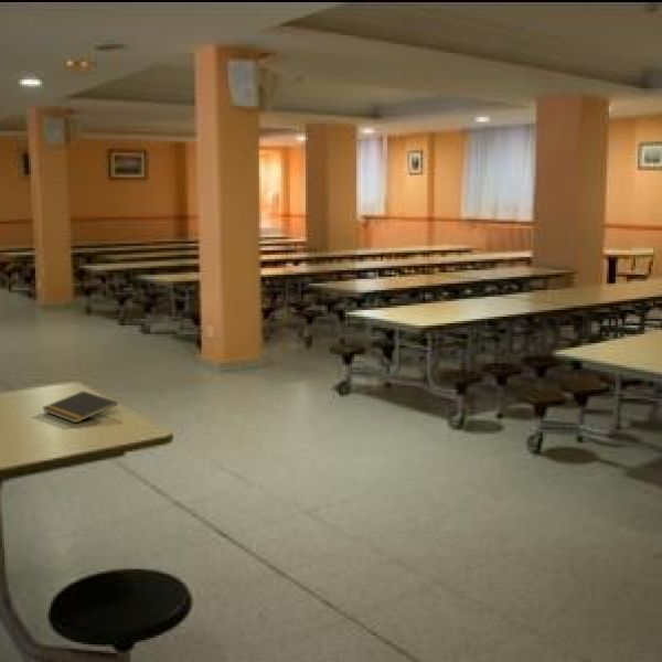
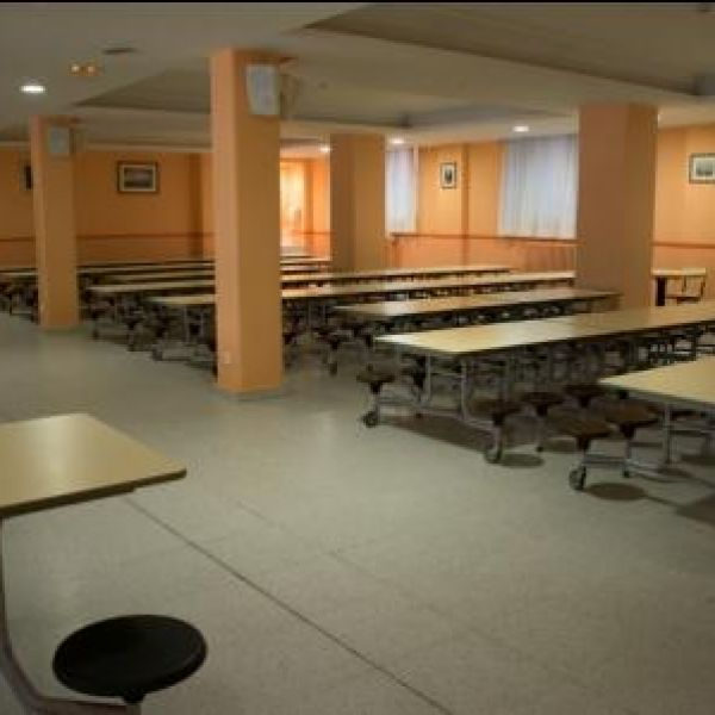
- notepad [41,389,119,424]
